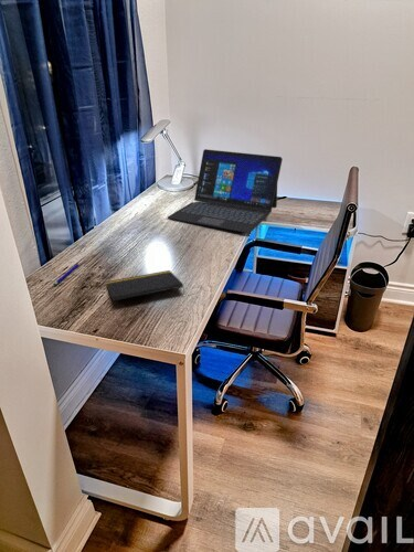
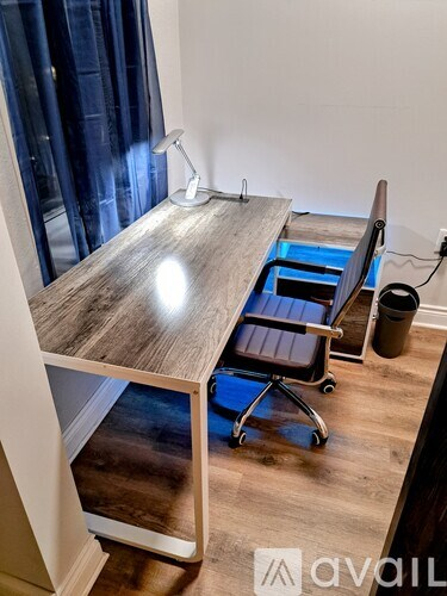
- laptop [167,148,284,234]
- notepad [105,269,185,301]
- pen [53,263,79,286]
